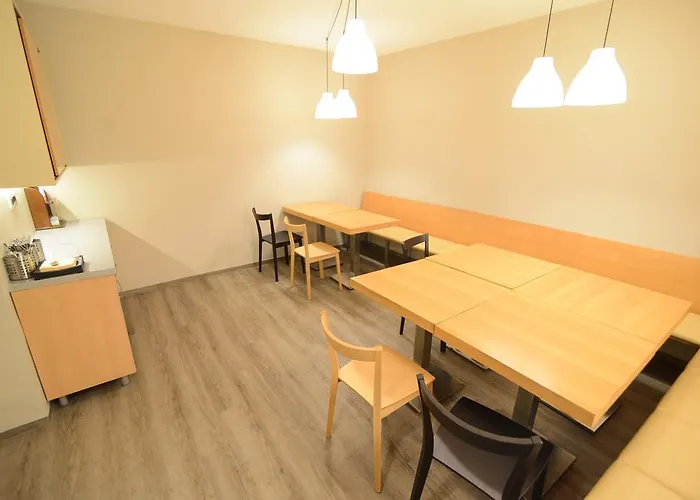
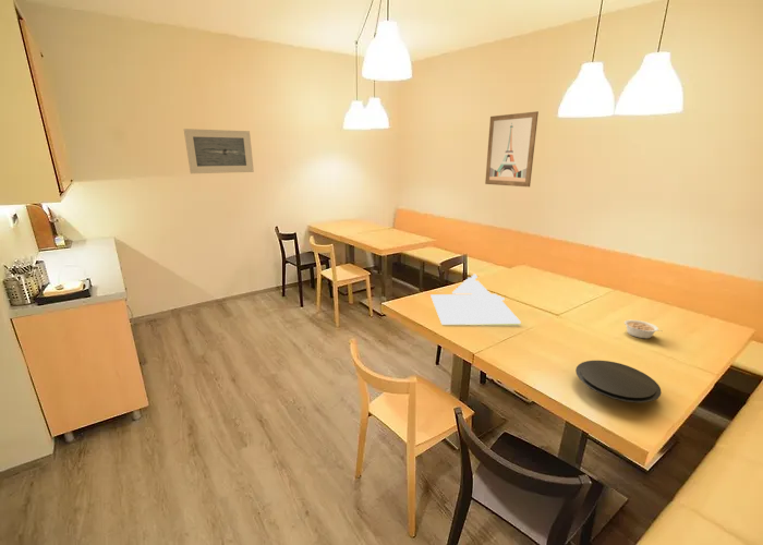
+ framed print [183,128,255,174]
+ legume [623,319,662,339]
+ napkin [429,272,522,326]
+ plate [574,360,662,403]
+ wall art [484,110,540,187]
